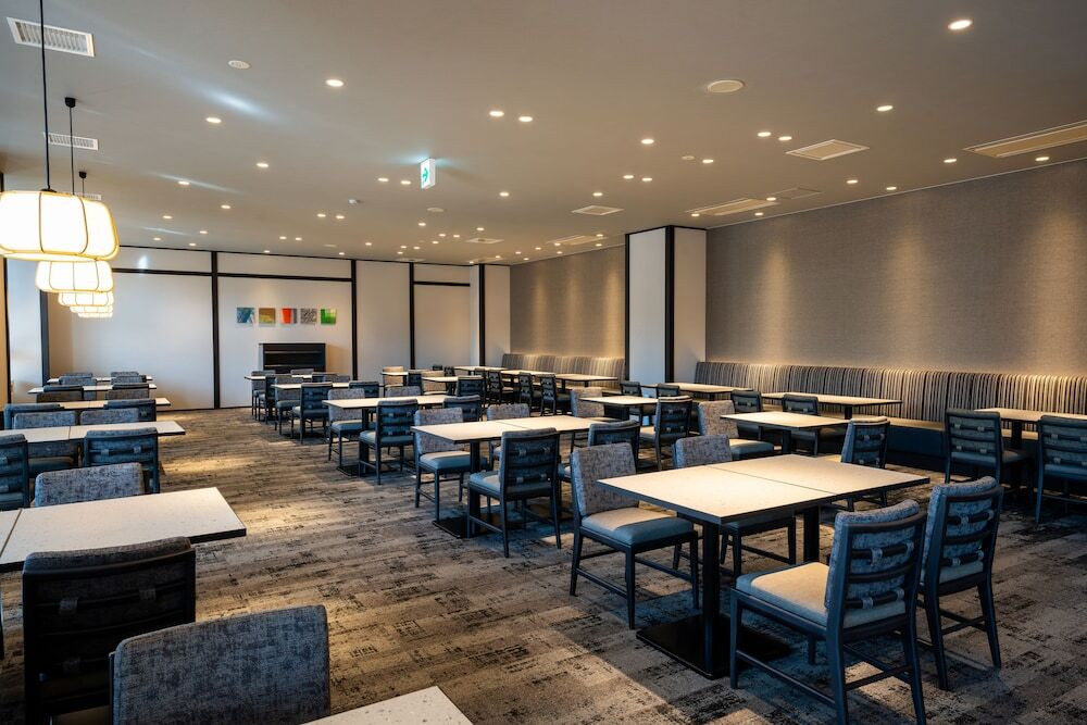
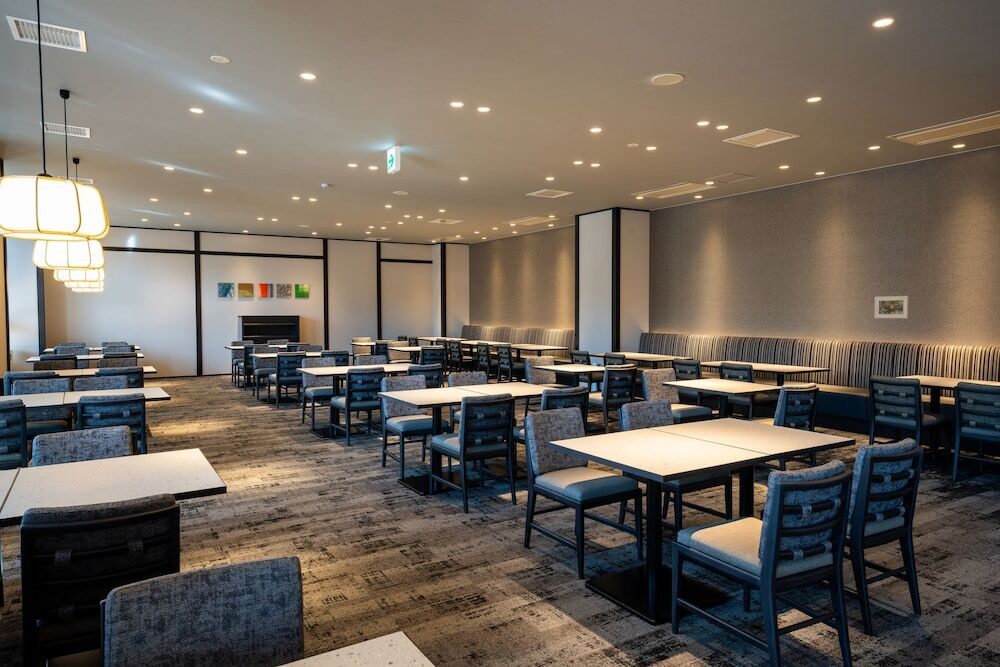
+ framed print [874,295,909,319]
